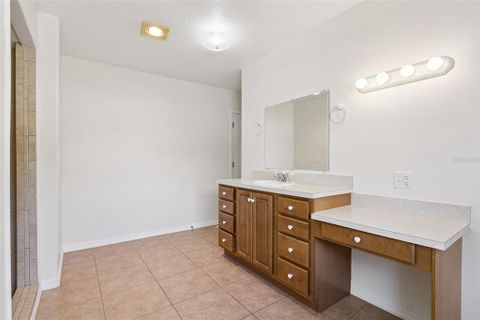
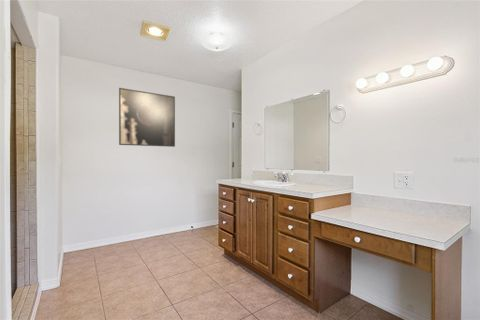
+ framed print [118,87,176,148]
